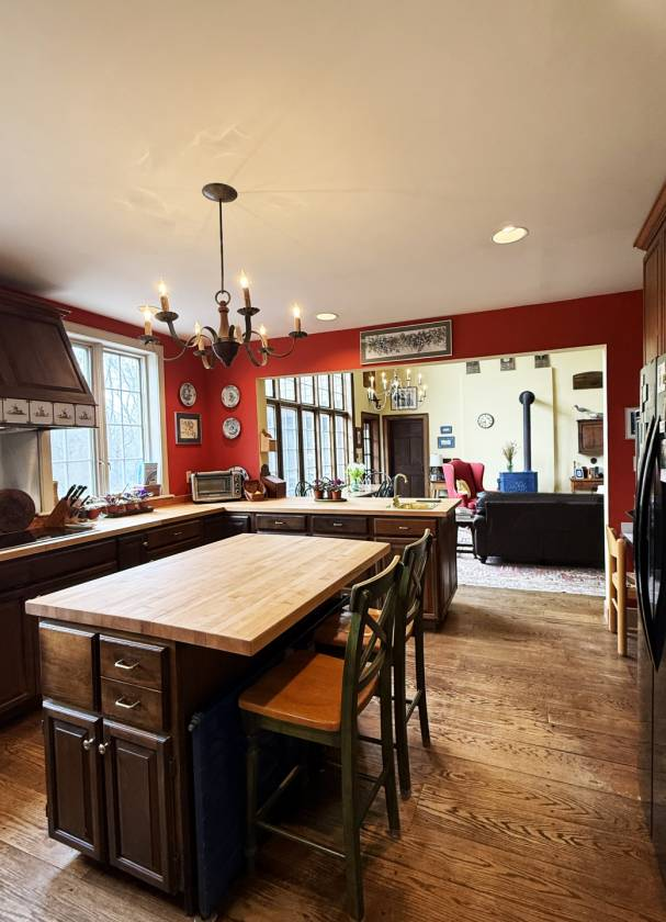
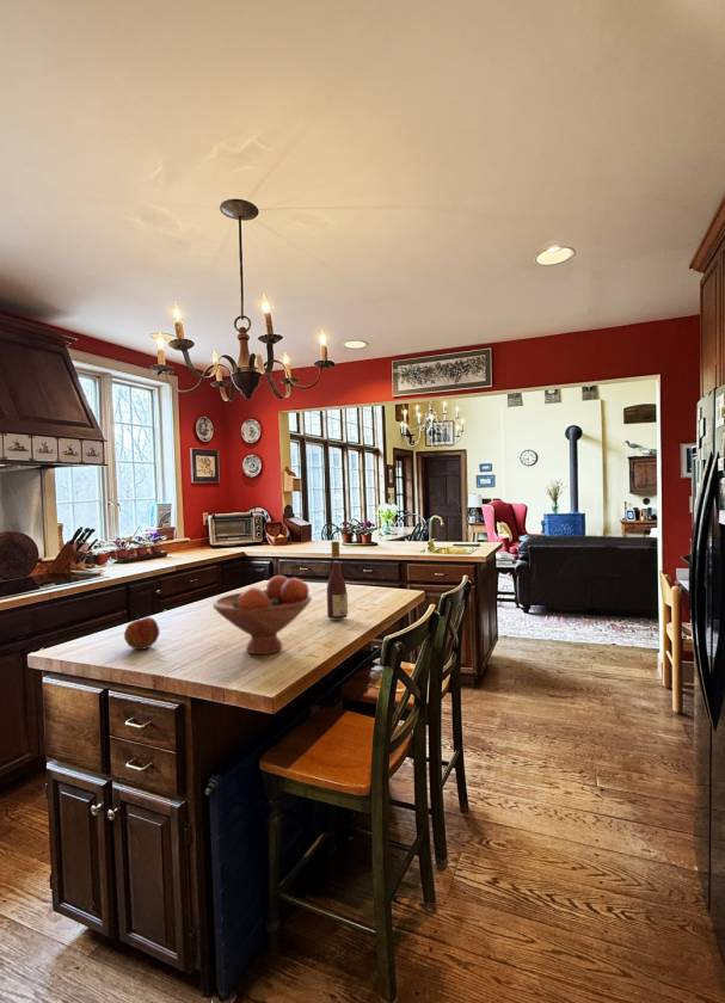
+ apple [123,615,160,651]
+ wine bottle [326,540,349,620]
+ fruit bowl [211,574,313,656]
